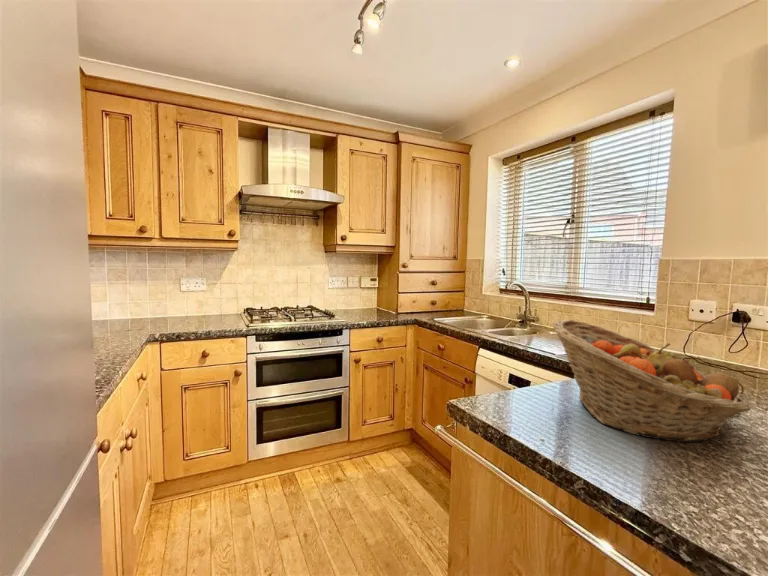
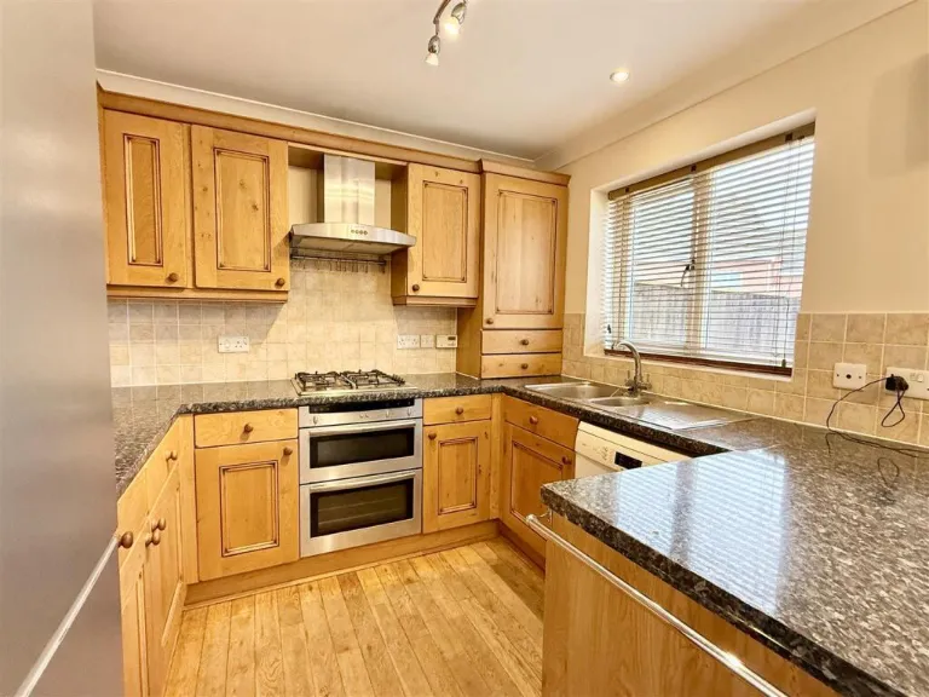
- fruit basket [552,319,752,443]
